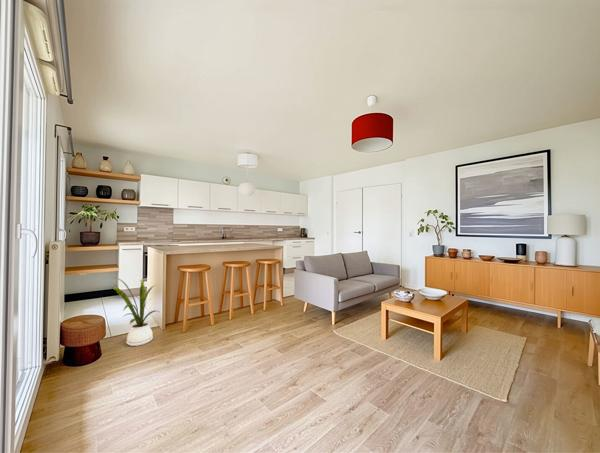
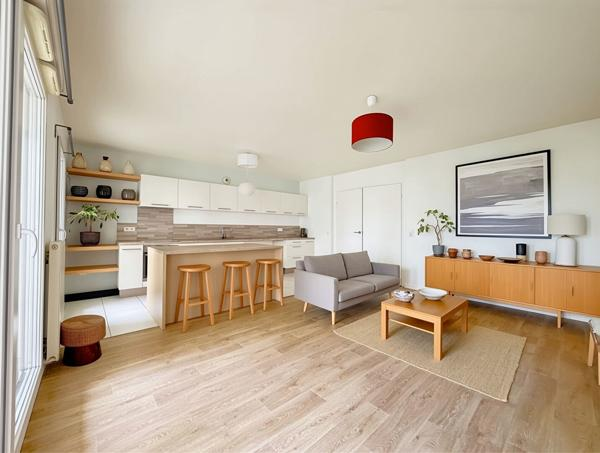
- house plant [111,277,160,347]
